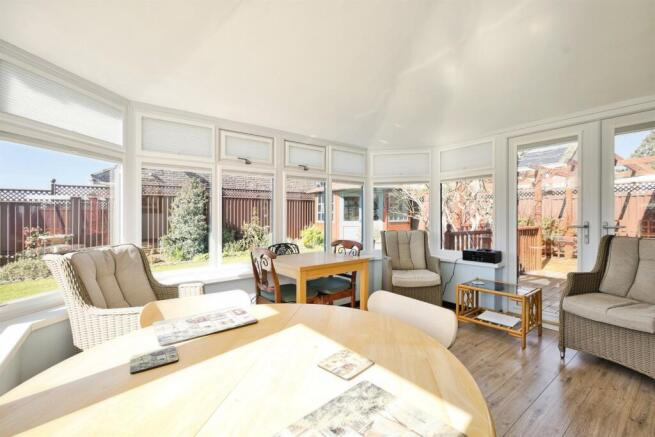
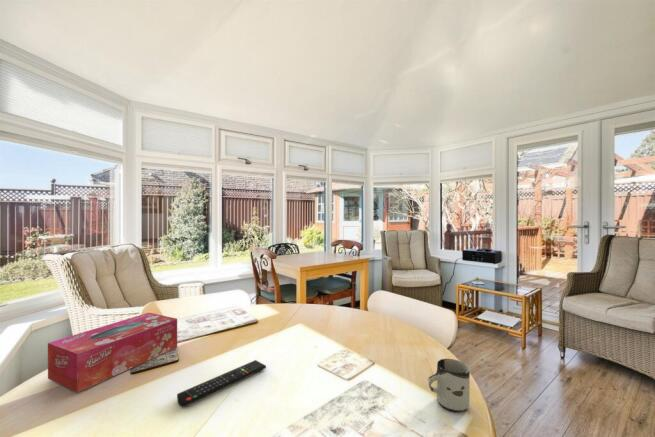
+ cup [427,358,471,413]
+ remote control [176,359,267,407]
+ tissue box [47,312,178,393]
